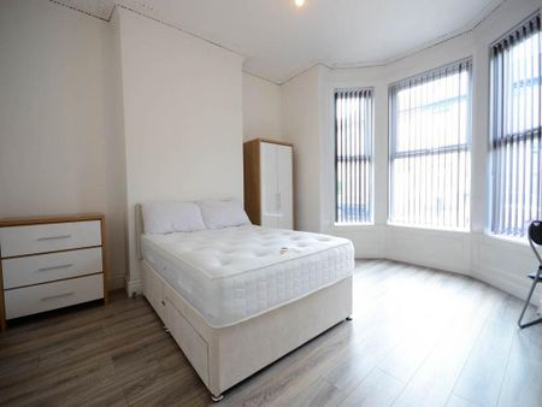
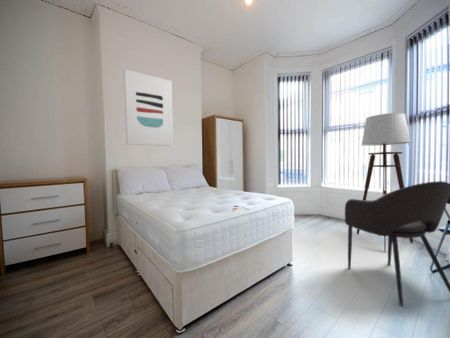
+ wall art [123,68,174,147]
+ floor lamp [356,112,414,253]
+ armchair [344,180,450,307]
